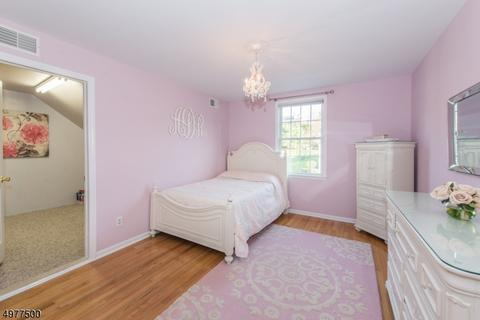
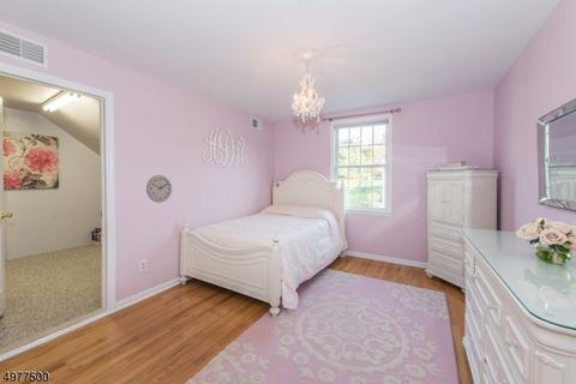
+ wall clock [145,174,173,204]
